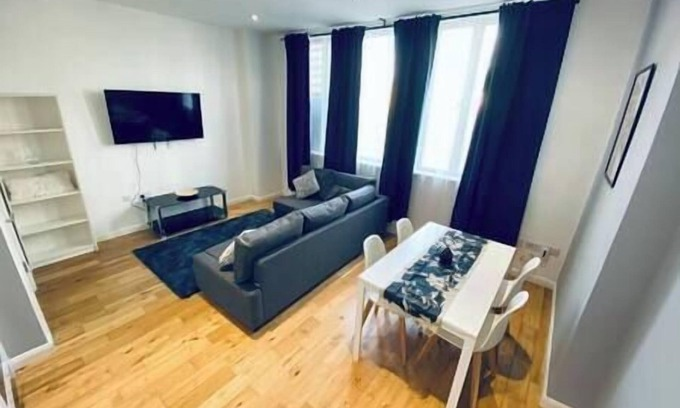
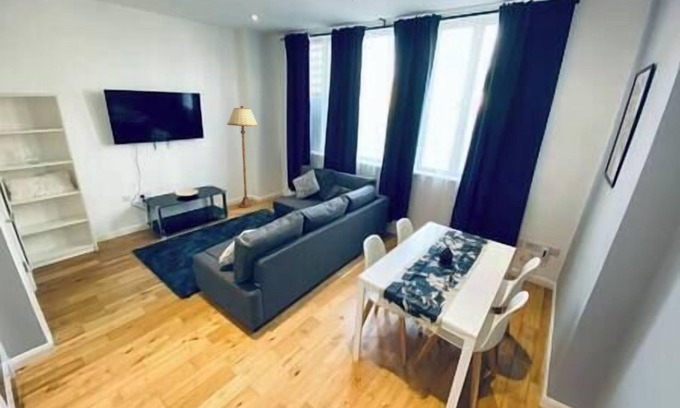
+ floor lamp [226,105,259,209]
